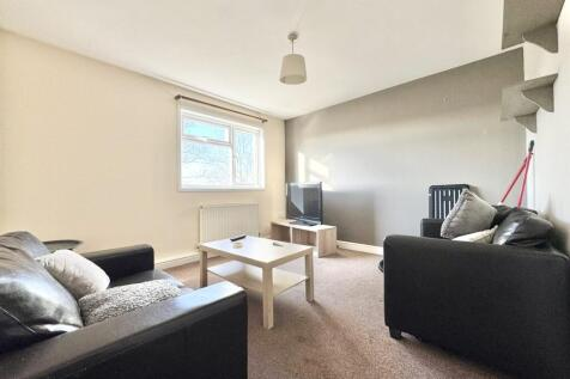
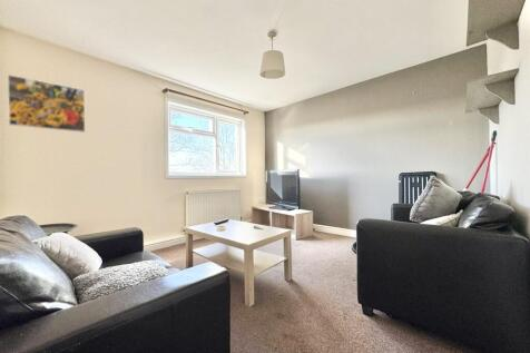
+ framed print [7,73,87,134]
